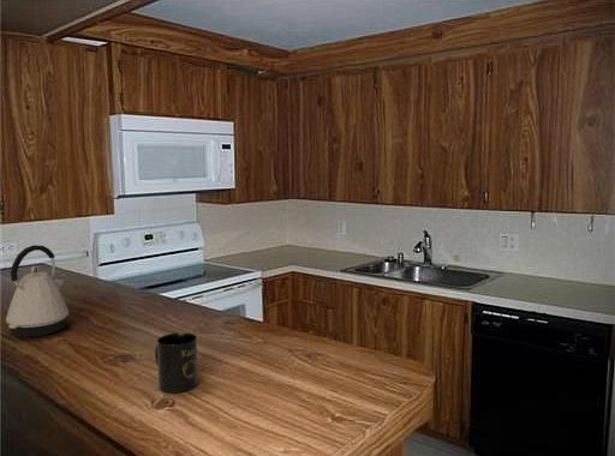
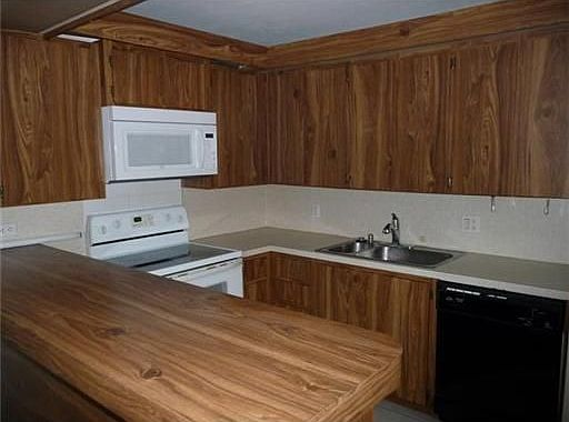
- mug [154,331,199,395]
- kettle [5,244,70,338]
